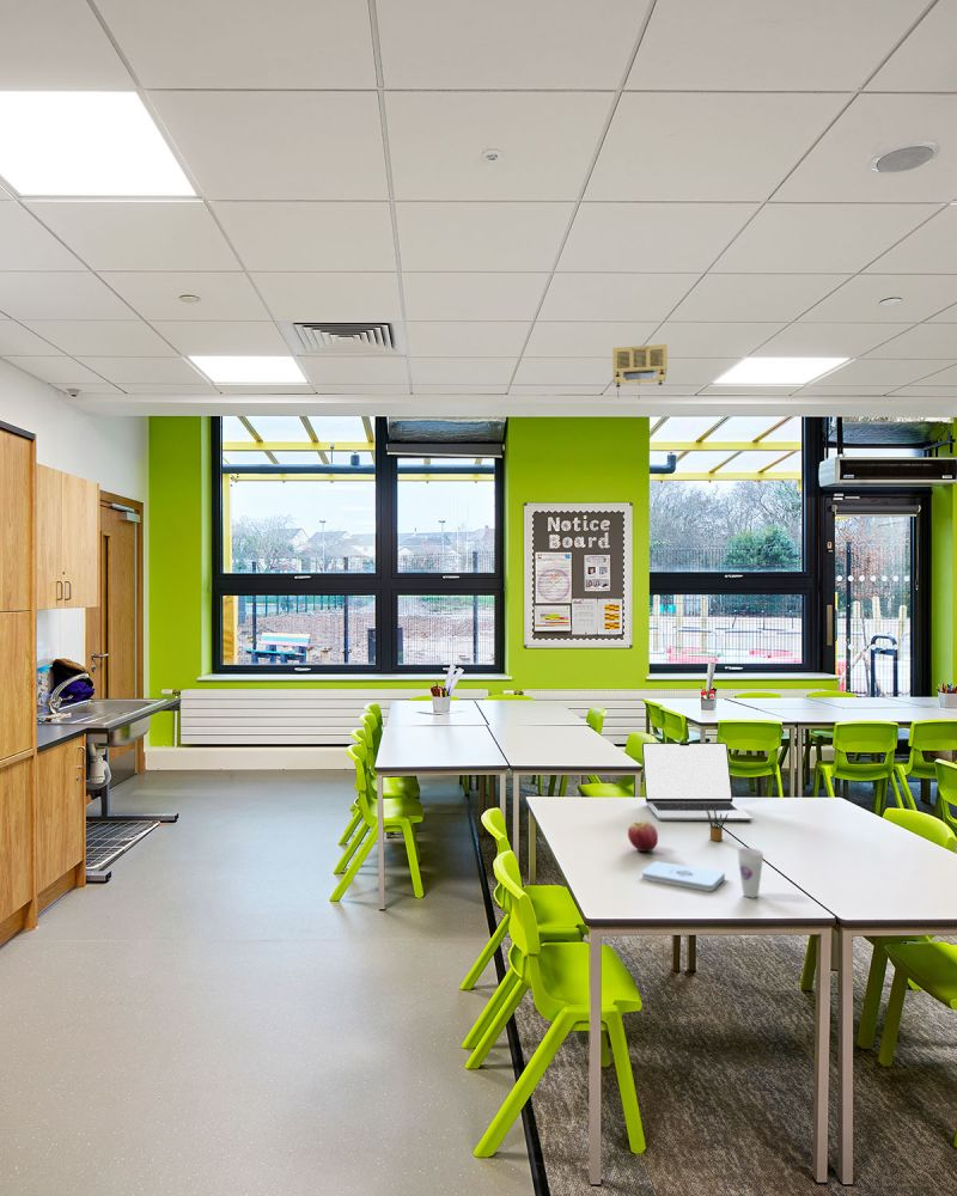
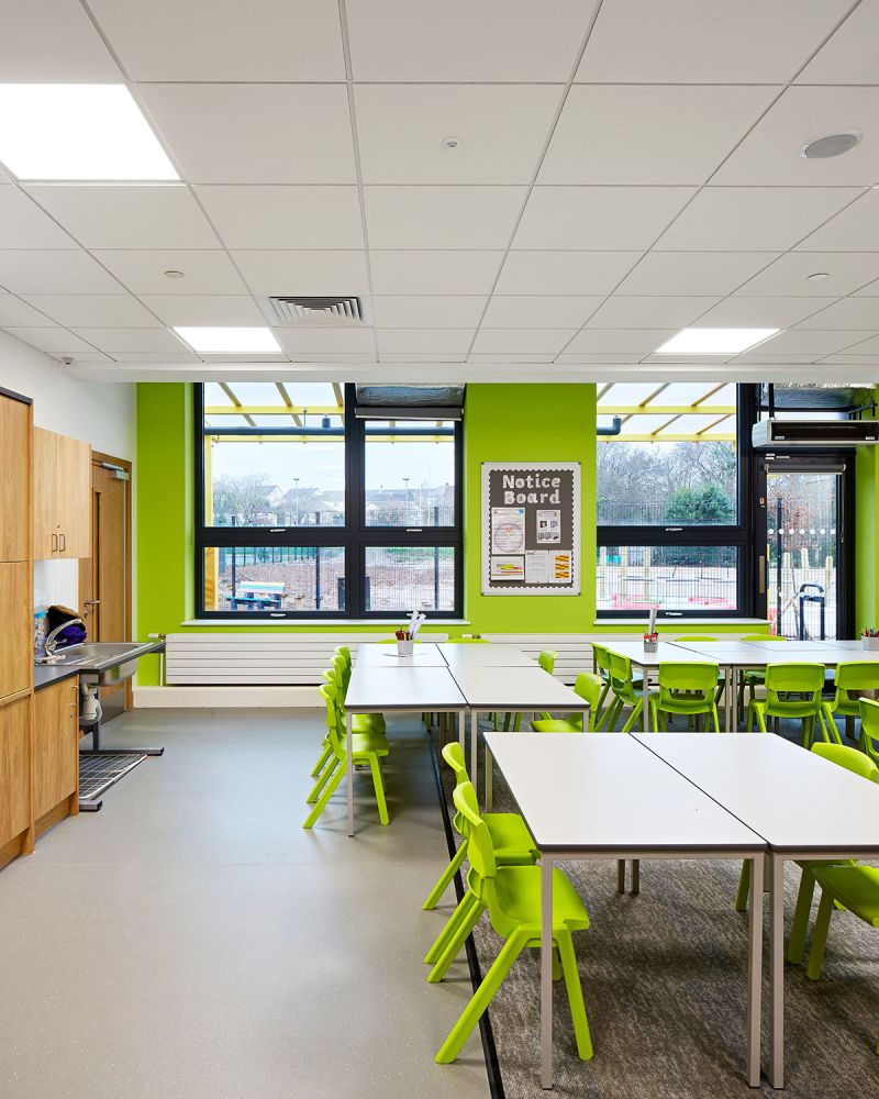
- cup [736,847,764,899]
- projector [611,343,669,401]
- pencil box [706,808,729,842]
- notepad [640,860,726,892]
- apple [627,820,659,853]
- laptop [641,742,754,822]
